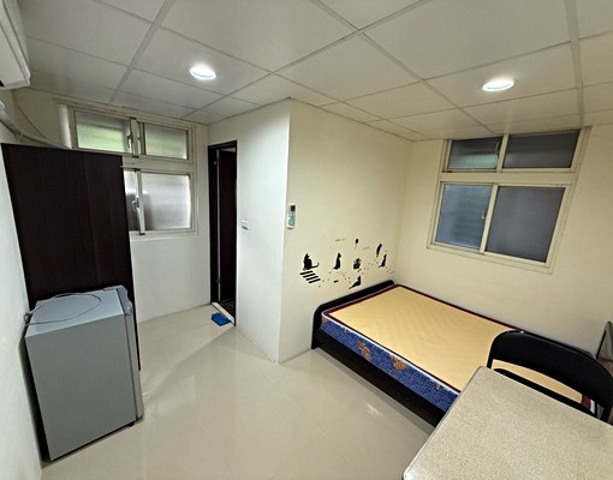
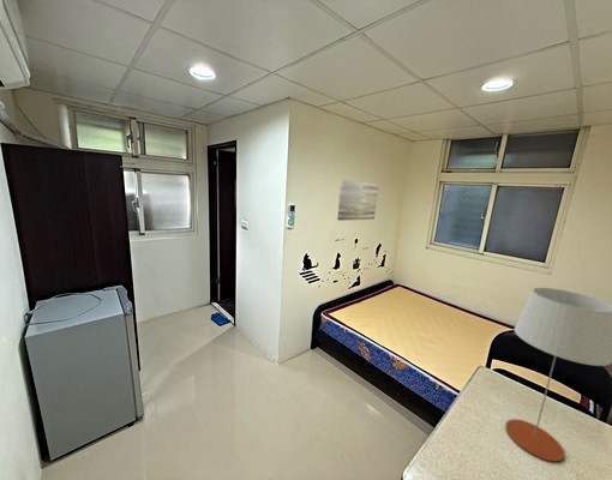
+ wall art [336,179,379,222]
+ table lamp [504,287,612,462]
